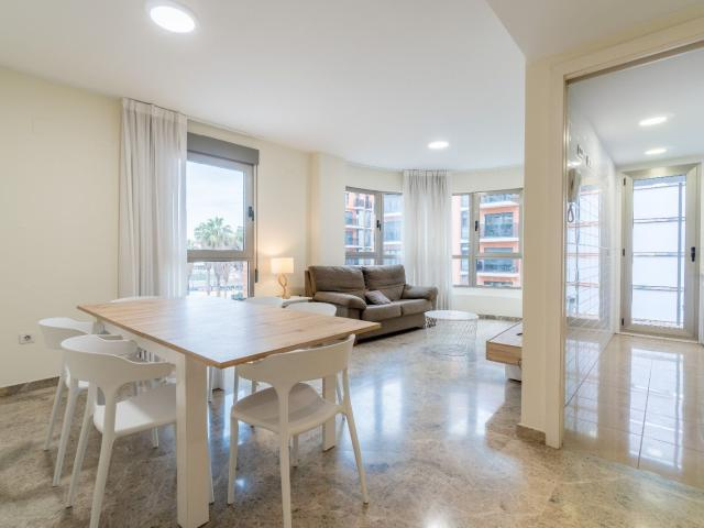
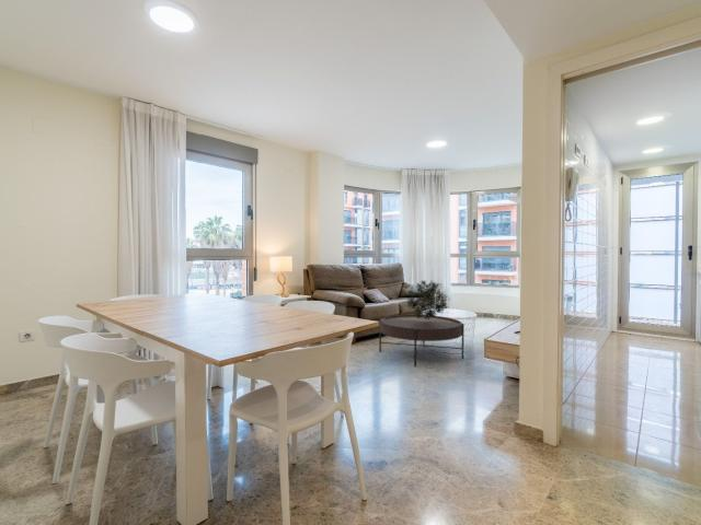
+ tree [405,279,451,320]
+ coffee table [378,314,466,368]
